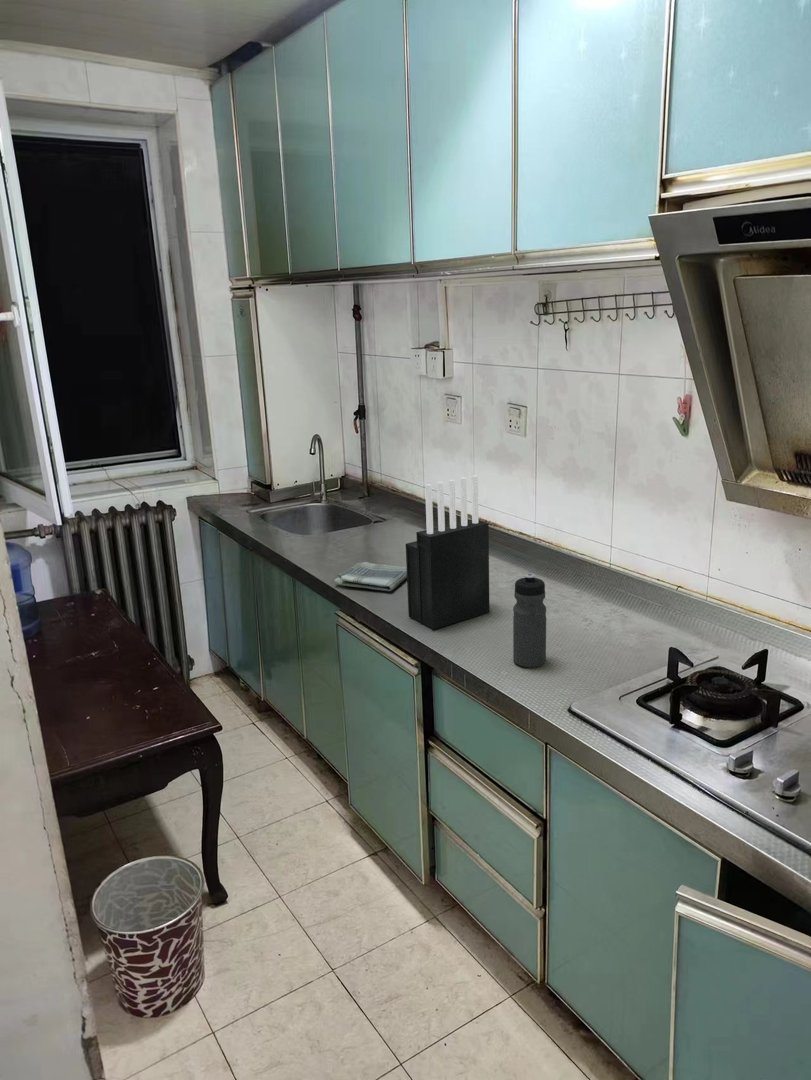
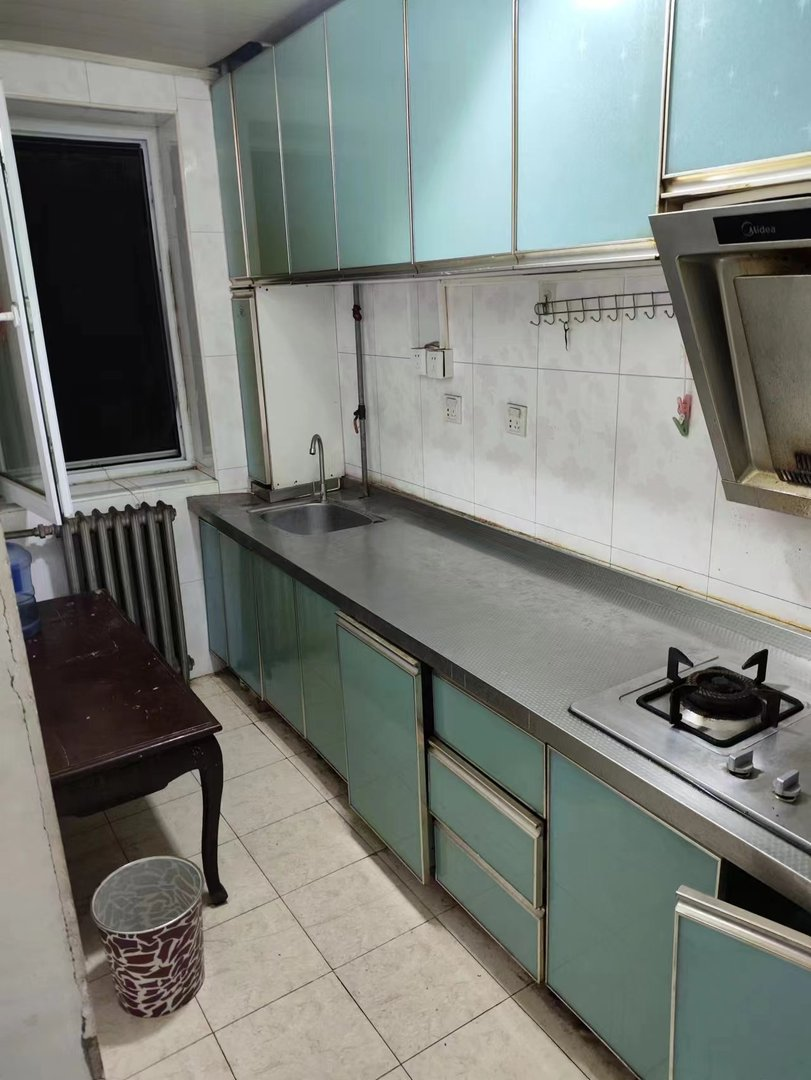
- knife block [405,474,491,630]
- water bottle [512,573,547,668]
- dish towel [333,561,407,592]
